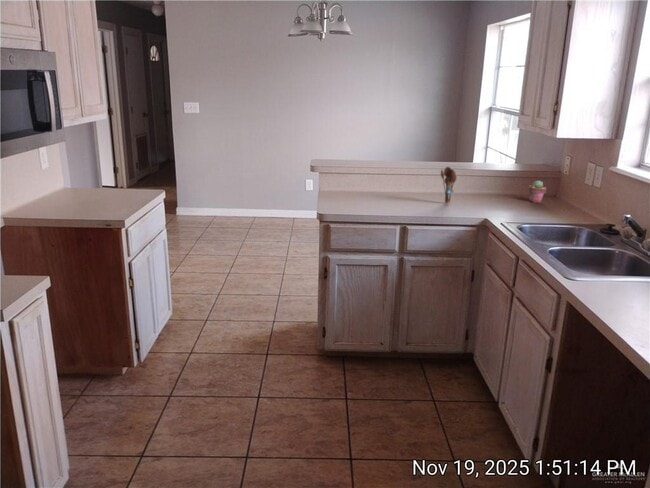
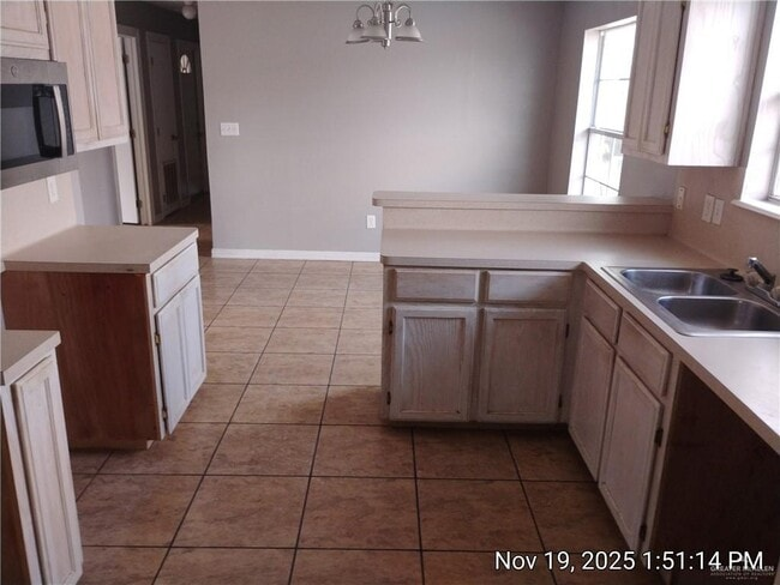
- utensil holder [440,166,458,204]
- potted succulent [528,180,547,204]
